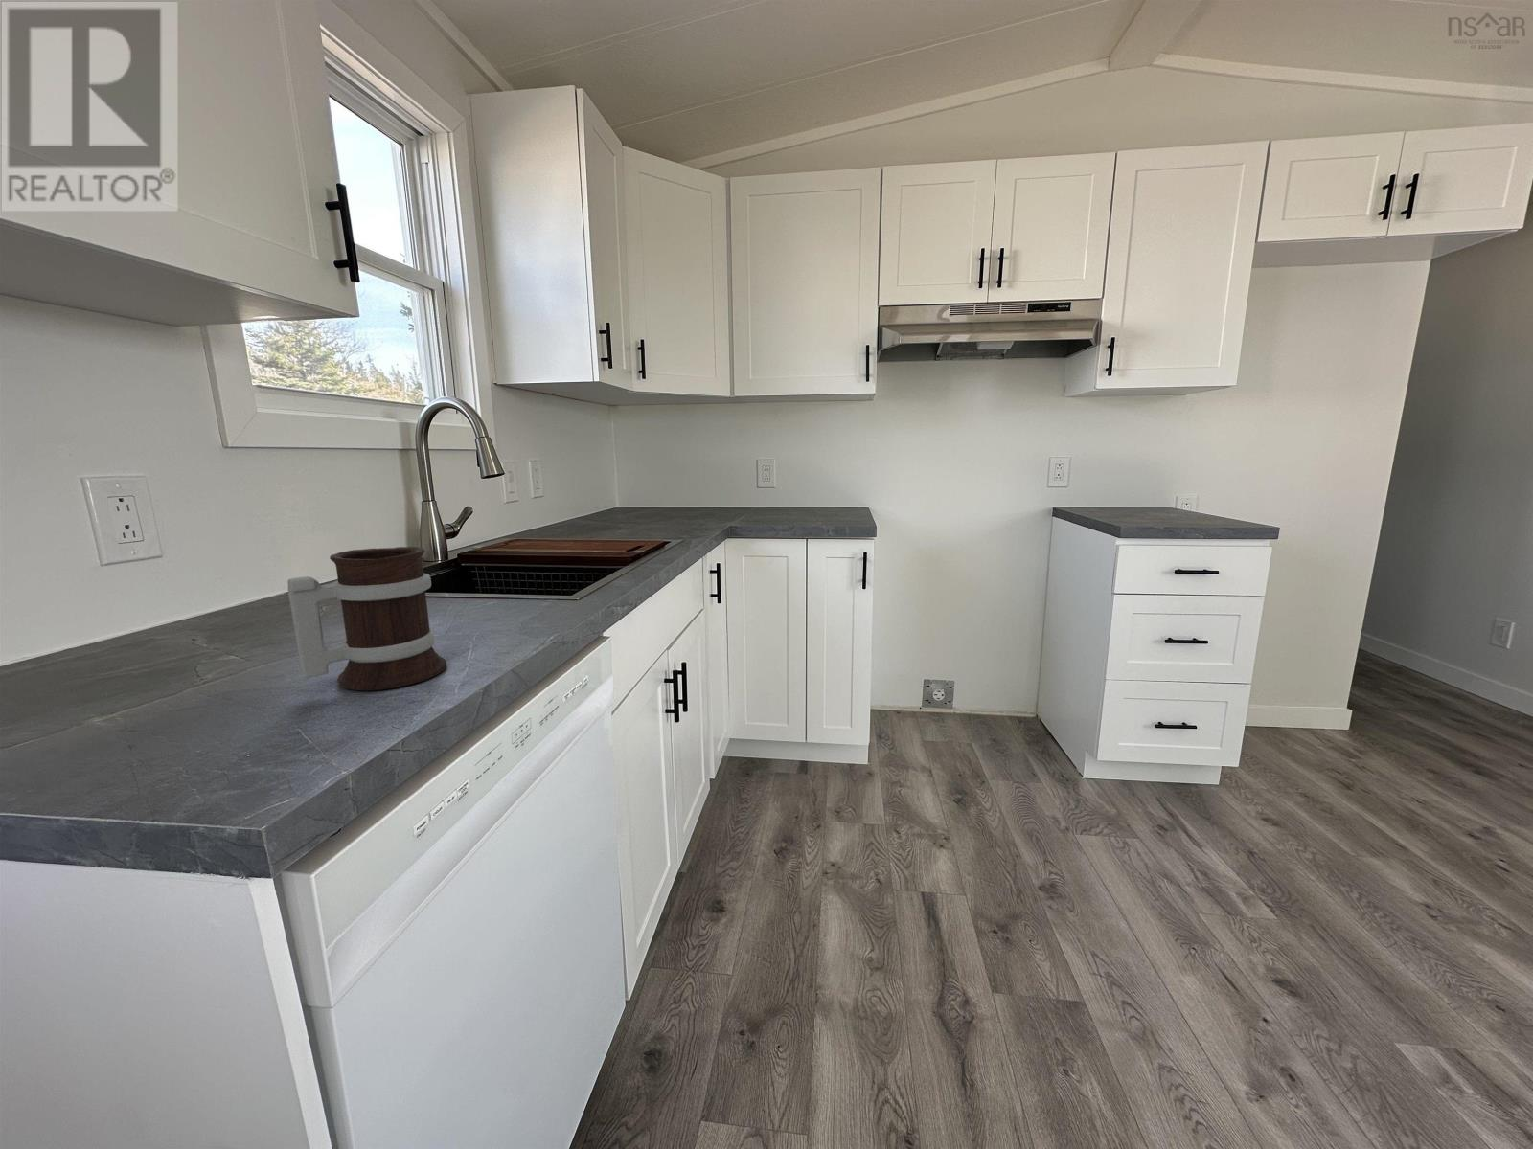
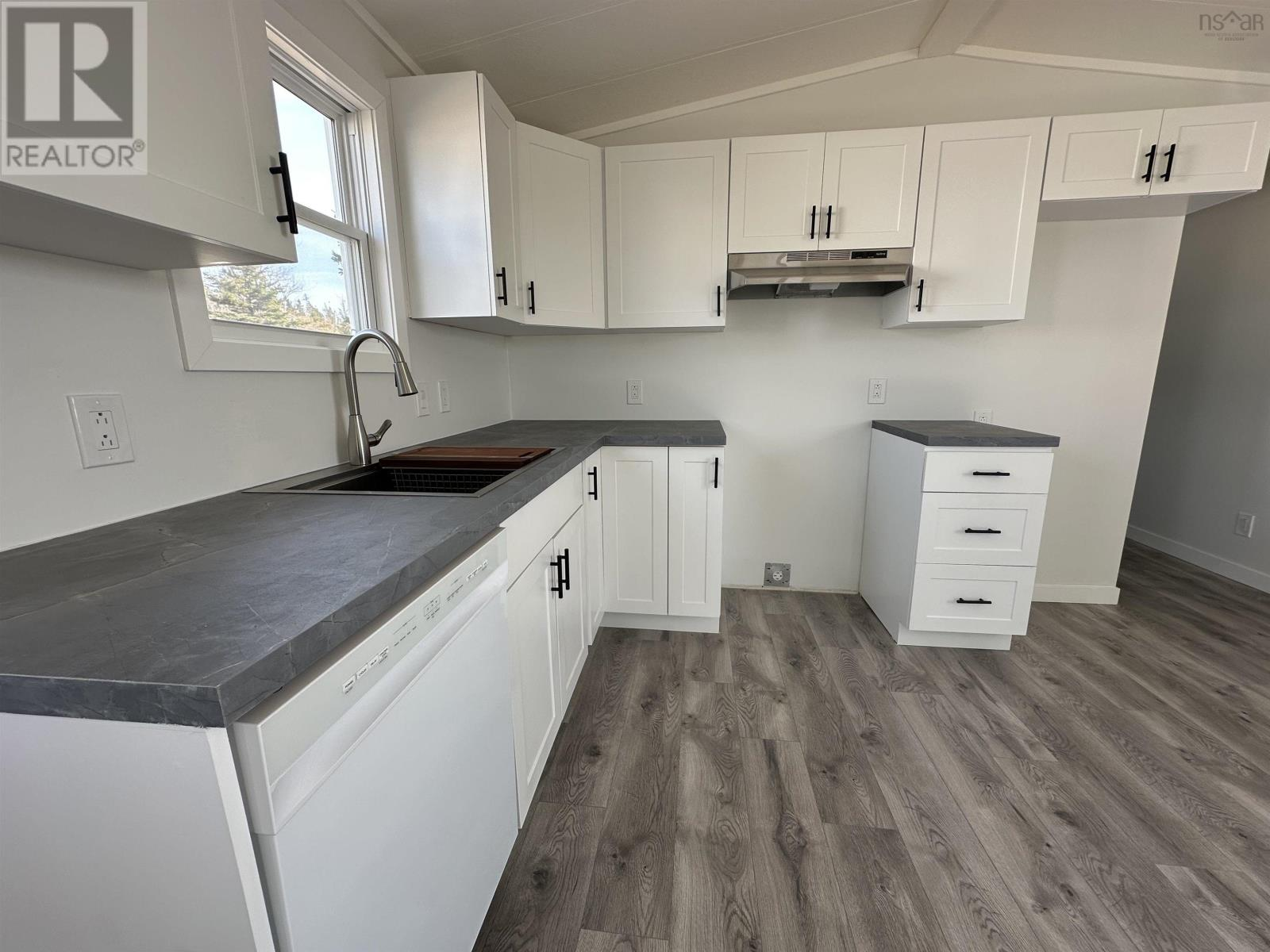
- mug [286,546,448,692]
